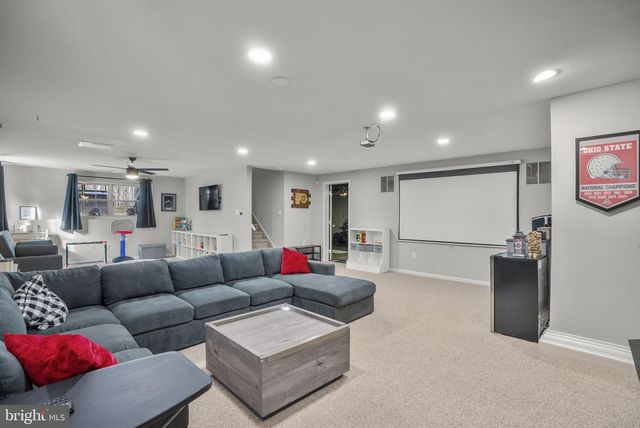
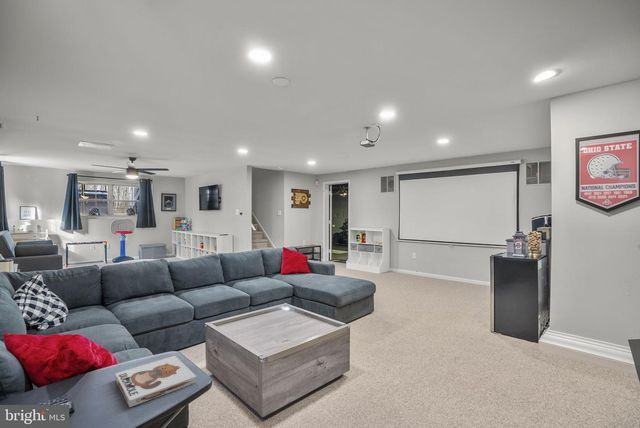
+ board game [114,355,198,408]
